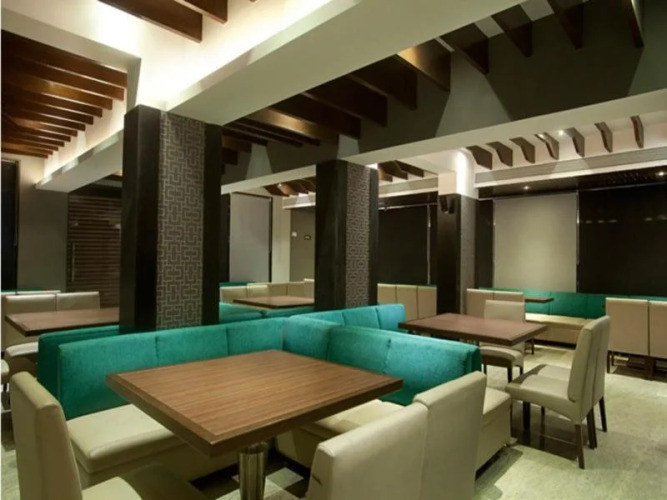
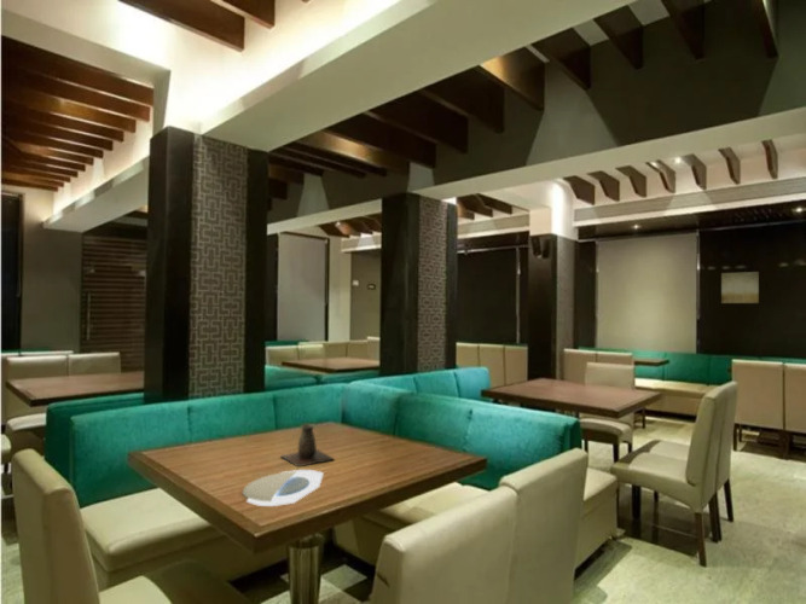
+ wall art [720,271,760,304]
+ decorative vase [280,423,336,469]
+ plate [242,469,325,507]
